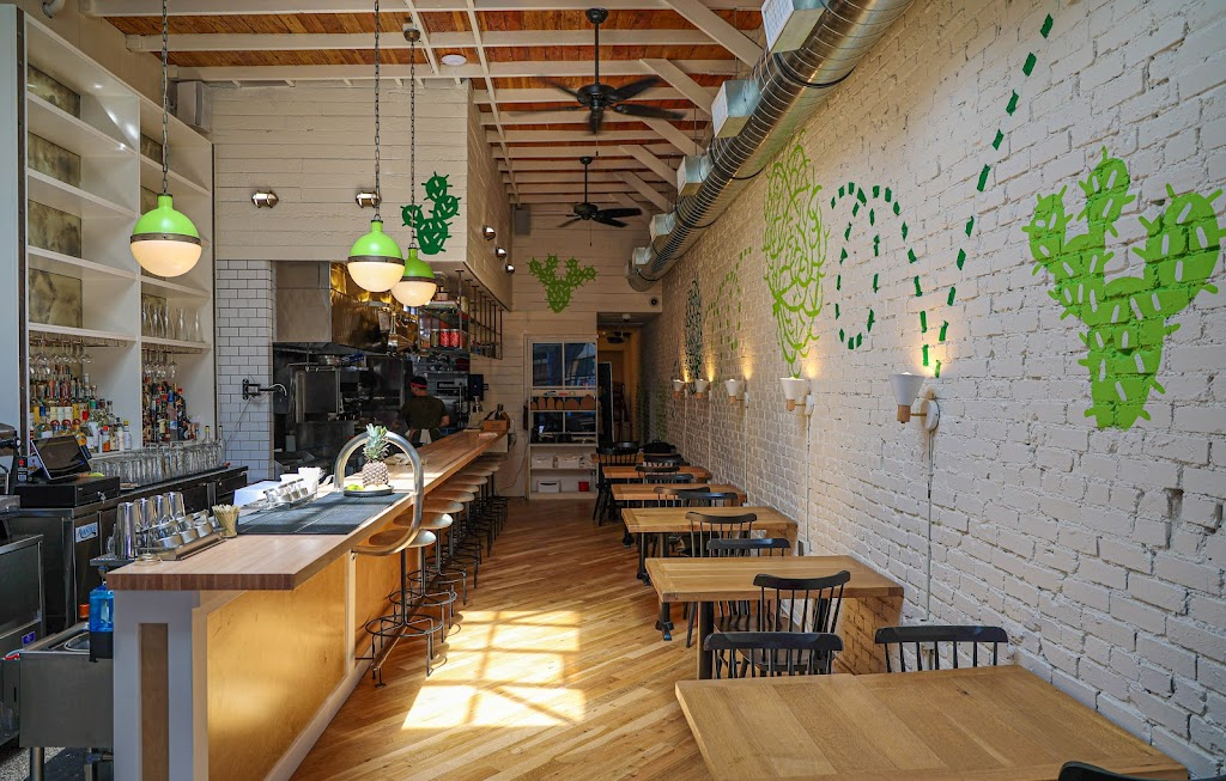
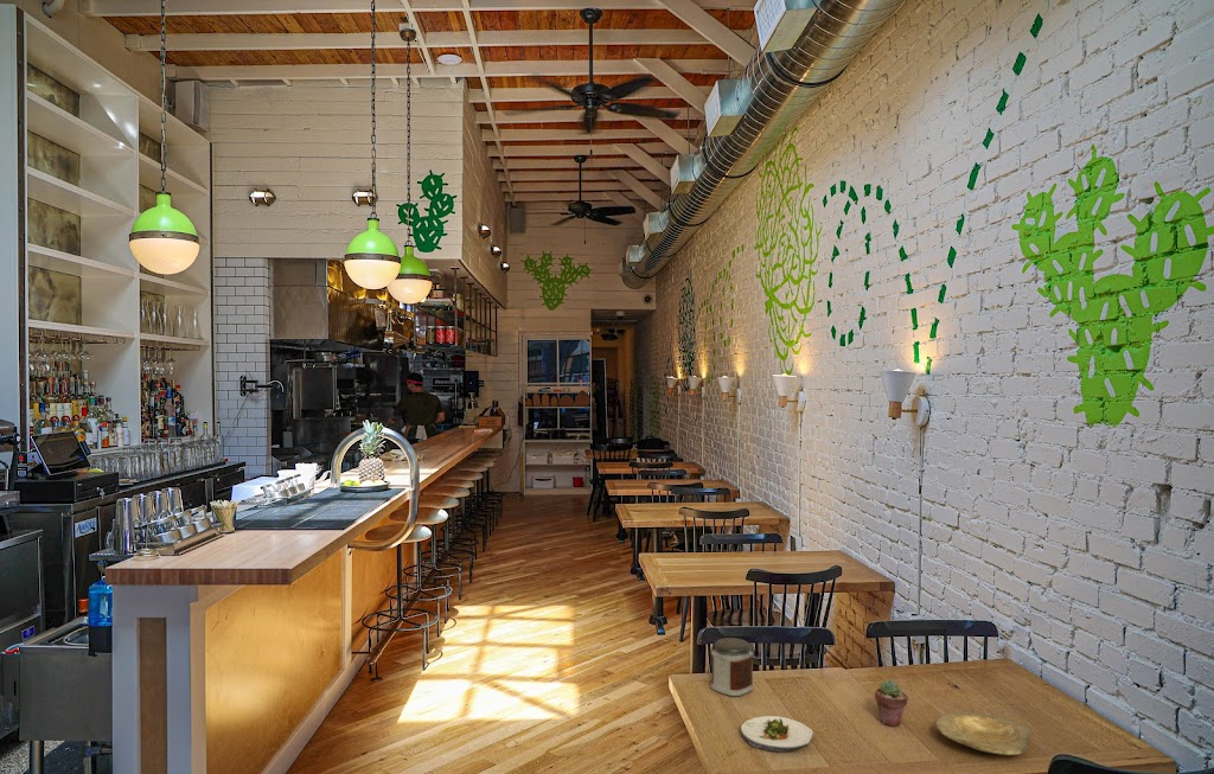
+ jar [710,637,754,697]
+ potted succulent [874,679,909,728]
+ plate [935,710,1031,756]
+ salad plate [740,715,814,753]
